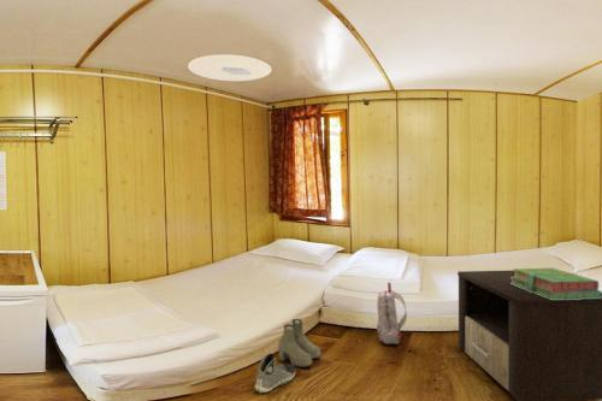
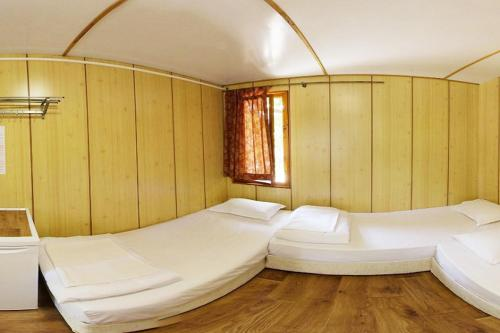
- backpack [376,281,408,346]
- boots [277,318,321,368]
- stack of books [510,267,602,300]
- nightstand [456,270,602,401]
- ceiling light [187,53,273,82]
- sneaker [254,353,297,395]
